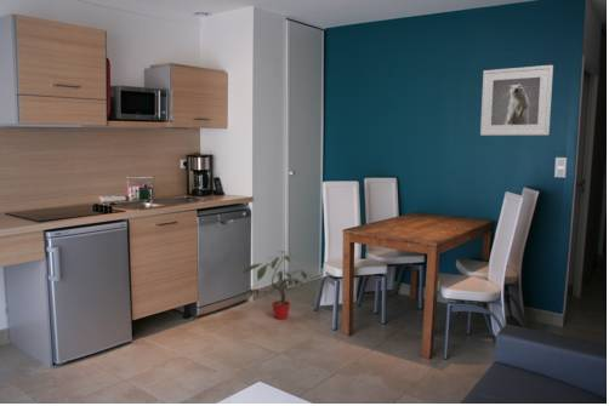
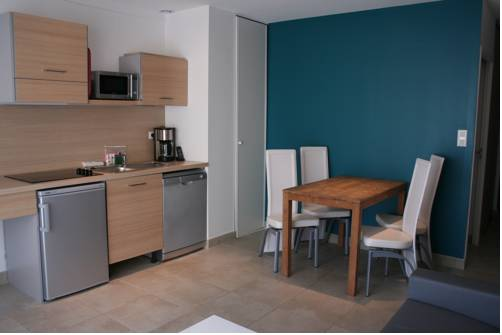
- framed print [479,64,554,137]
- potted plant [240,250,313,320]
